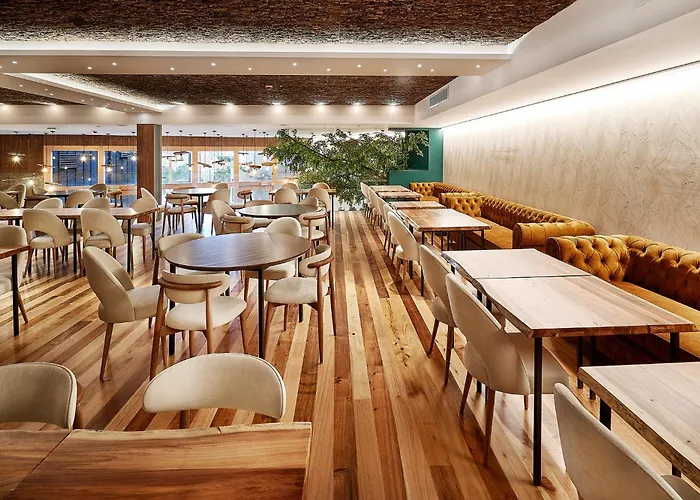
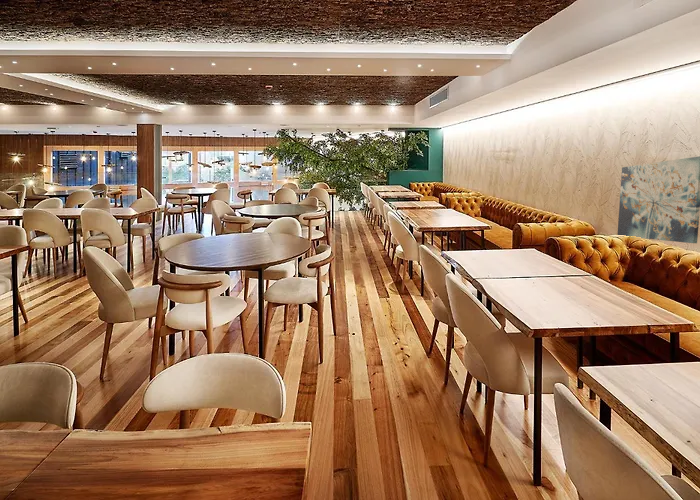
+ wall art [616,155,700,244]
